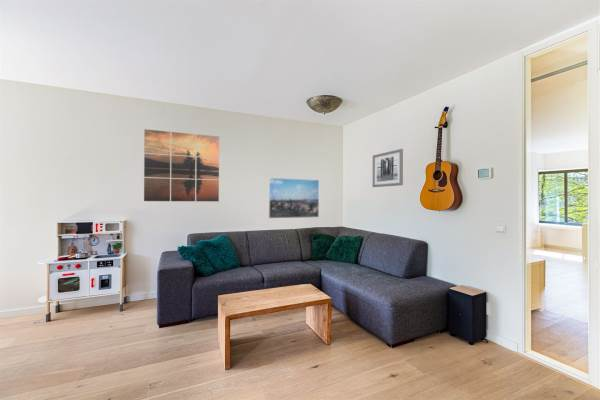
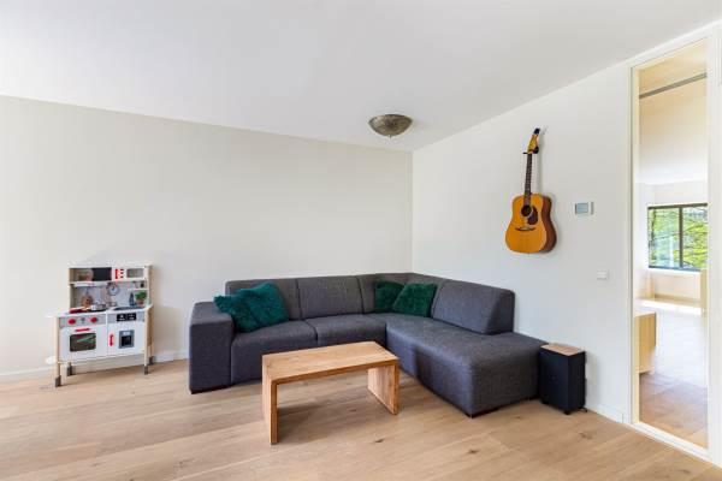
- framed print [267,177,320,219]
- wall art [372,148,404,188]
- wall art [143,128,220,202]
